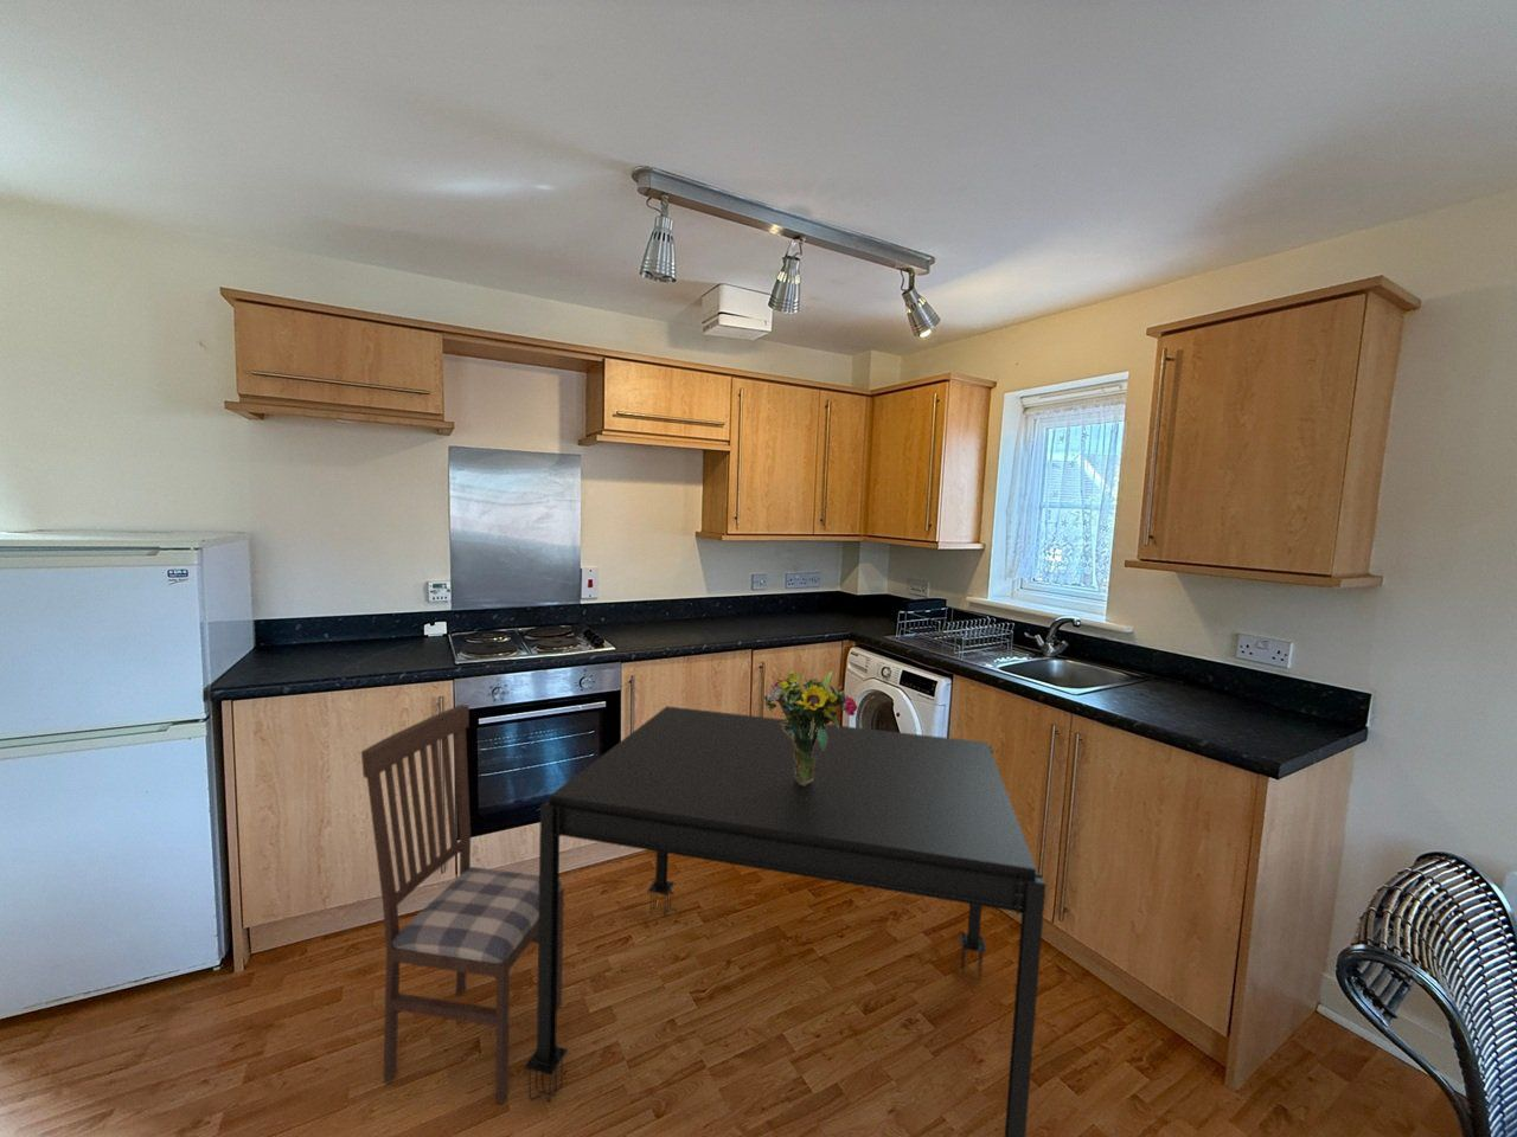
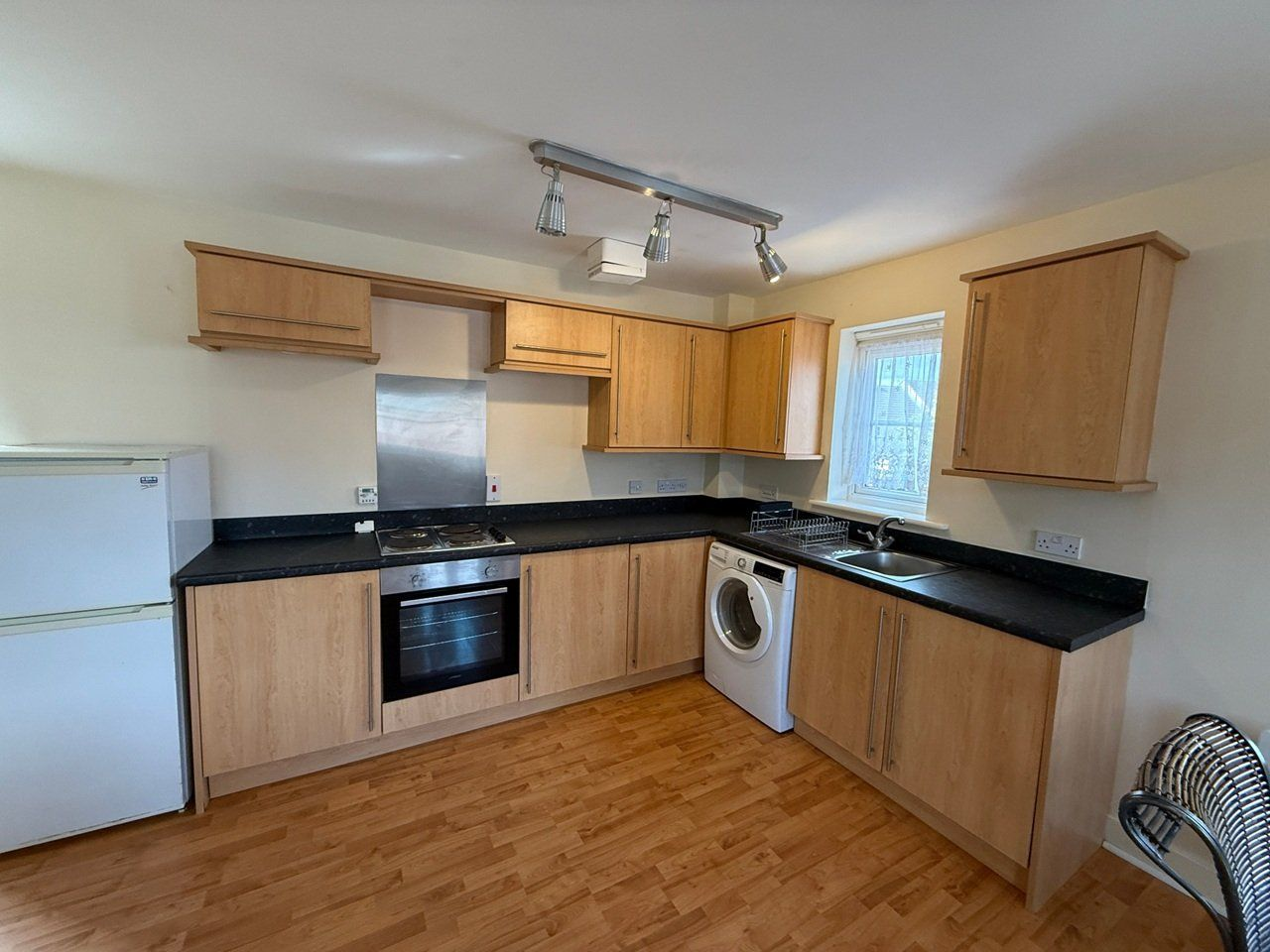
- bouquet [762,666,859,799]
- dining table [523,705,1046,1137]
- dining chair [361,703,565,1105]
